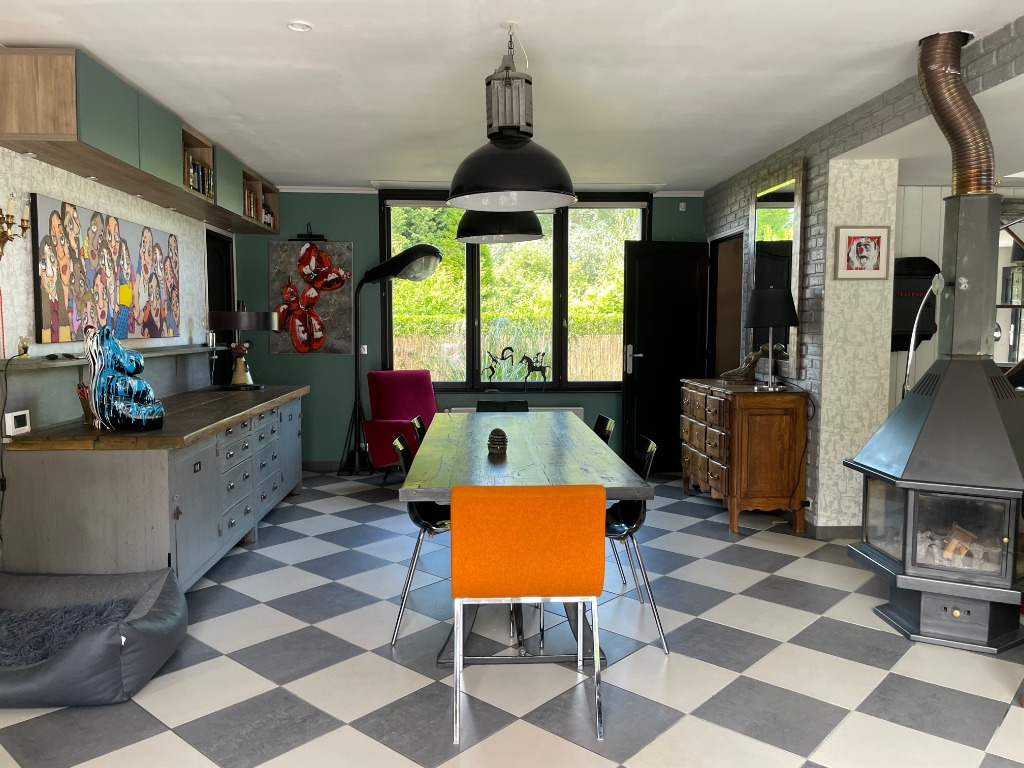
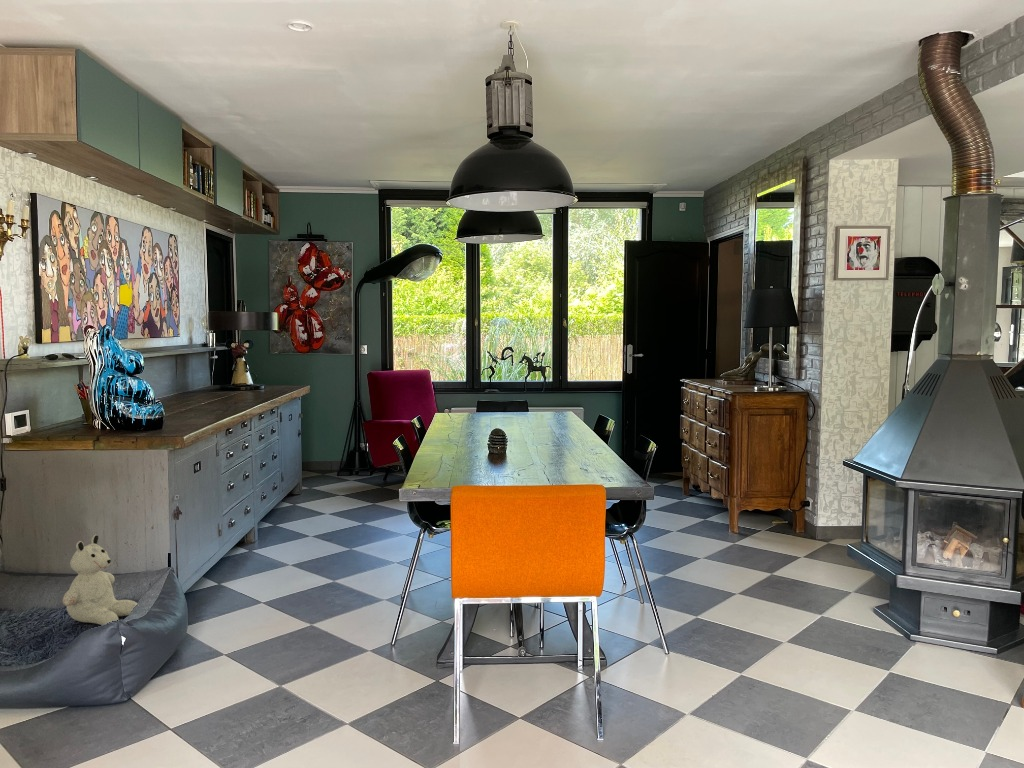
+ stuffed animal [62,534,138,626]
